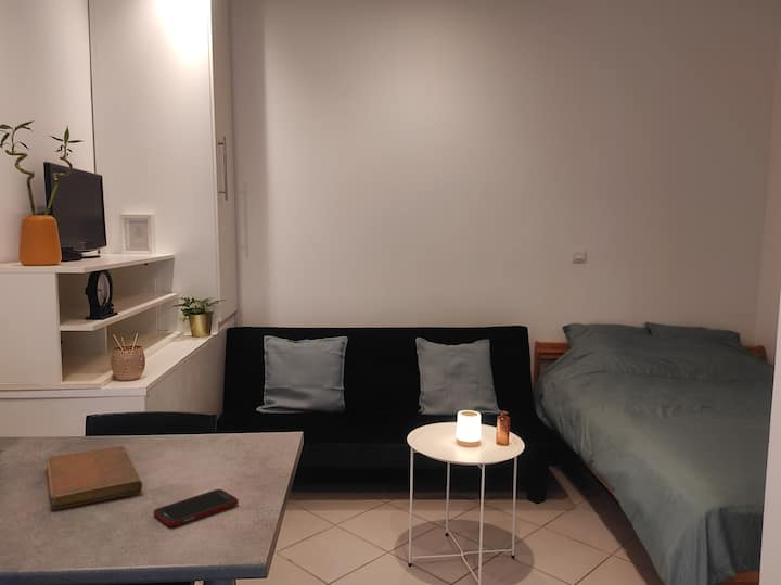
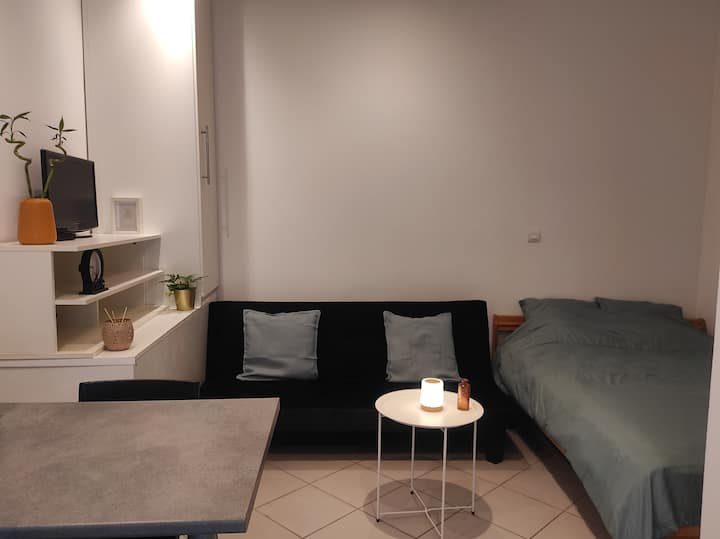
- cell phone [153,488,240,527]
- notebook [46,445,143,511]
